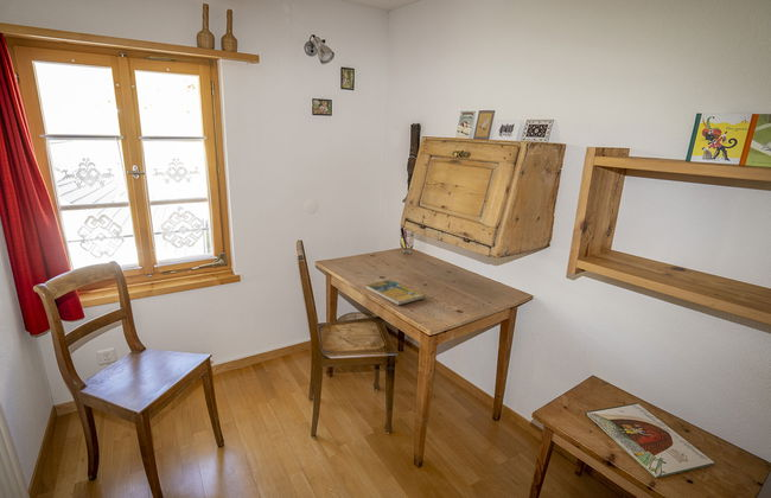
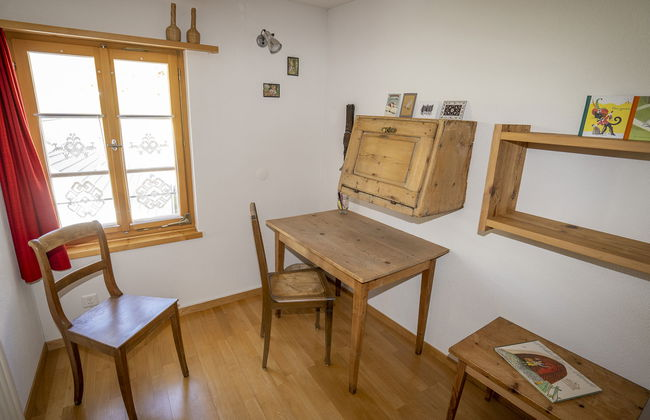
- booklet [364,279,426,306]
